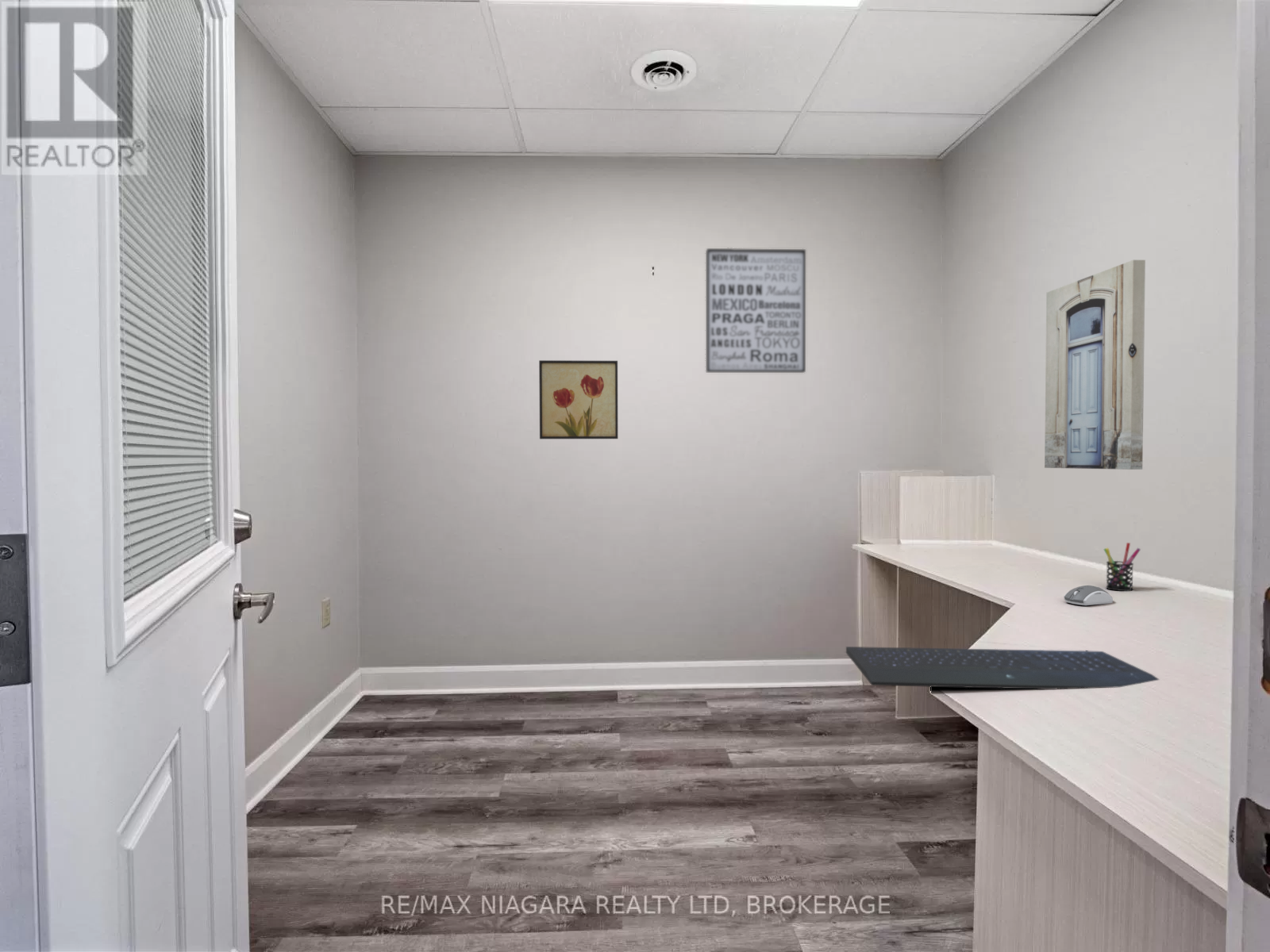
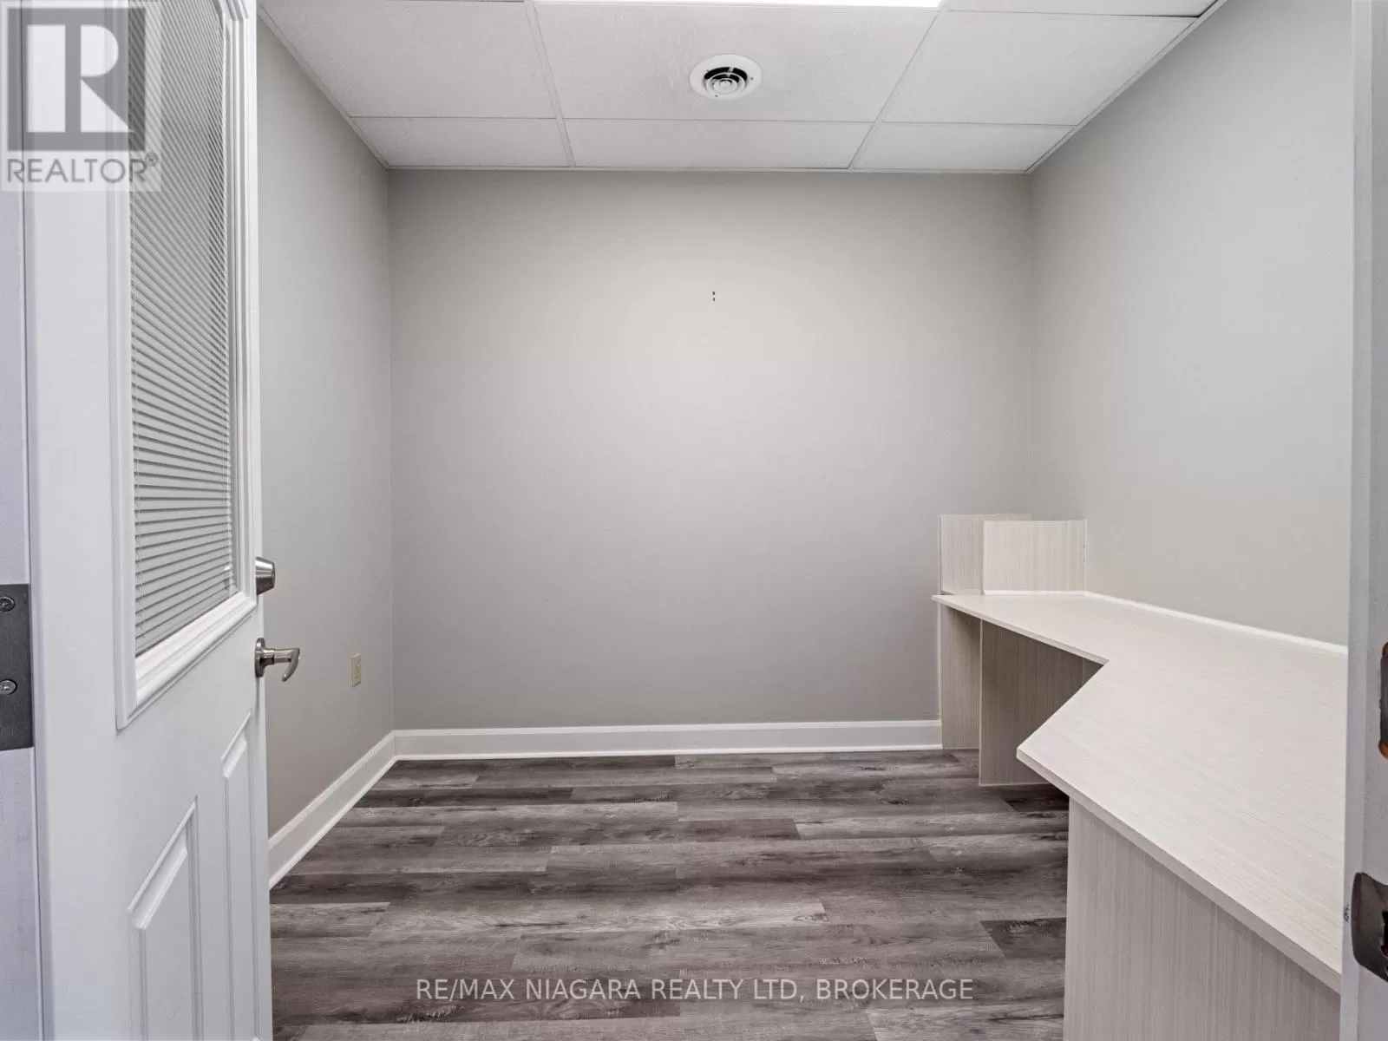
- pen holder [1103,542,1141,592]
- wall art [705,248,806,374]
- computer mouse [1063,585,1114,606]
- wall art [1044,259,1146,470]
- wall art [538,359,618,440]
- computer keyboard [845,646,1160,690]
